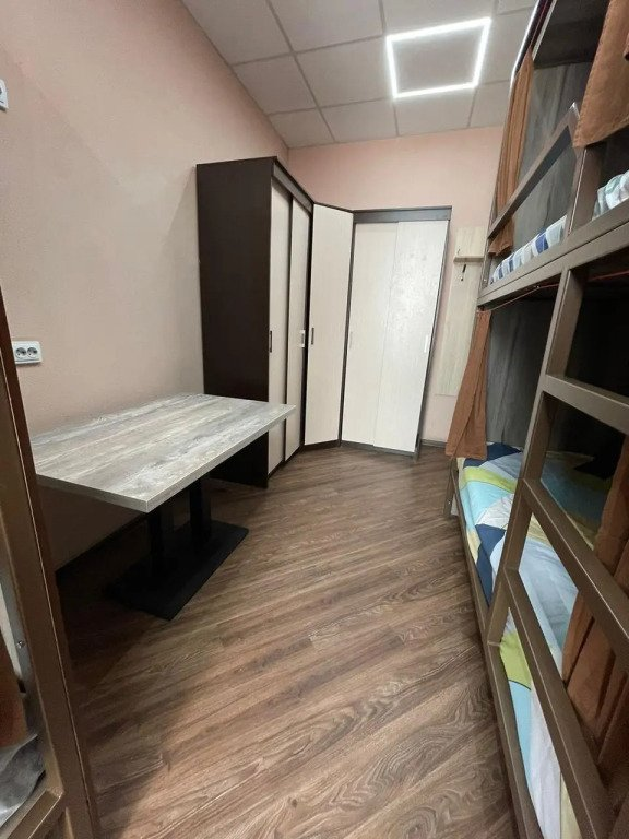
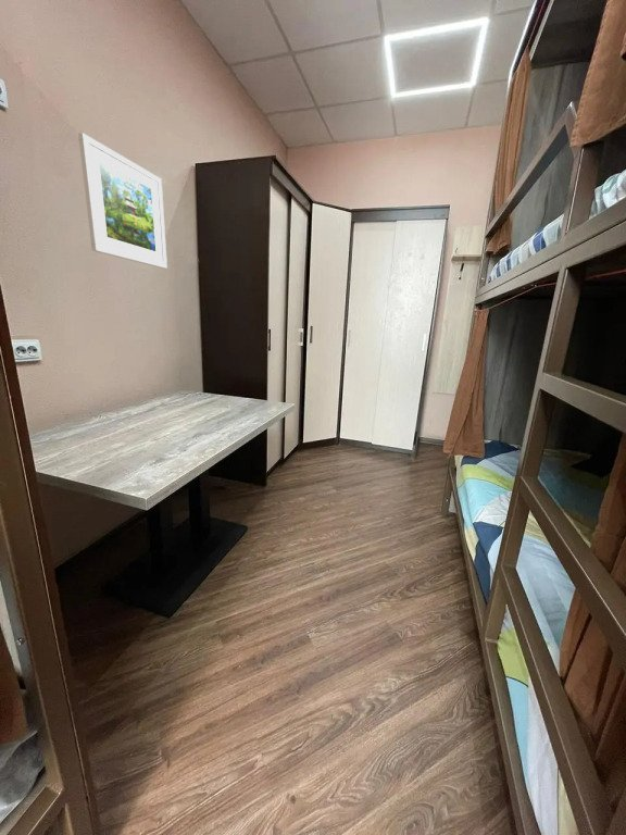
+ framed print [77,132,168,270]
